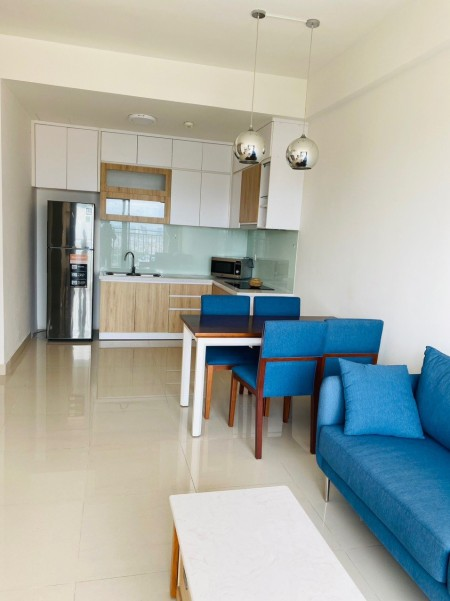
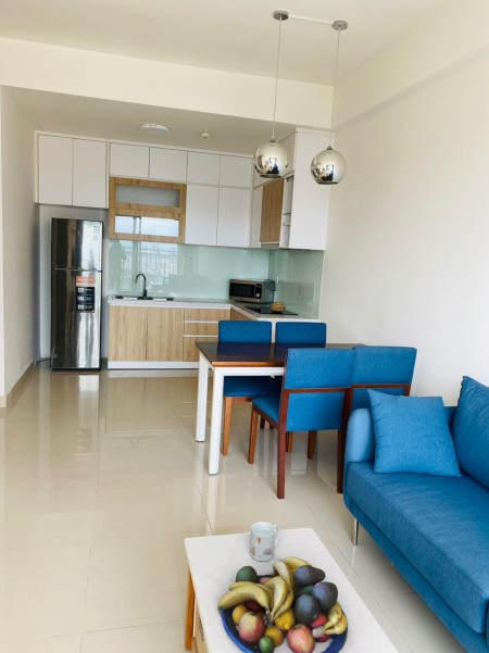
+ mug [249,520,281,562]
+ fruit bowl [217,556,349,653]
